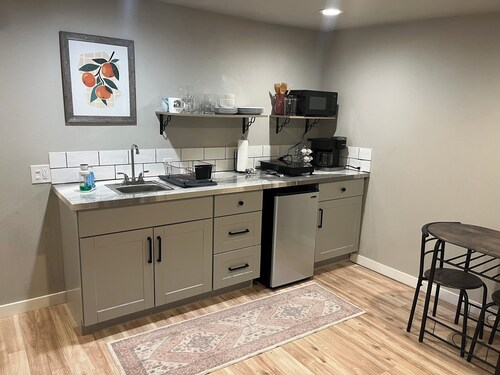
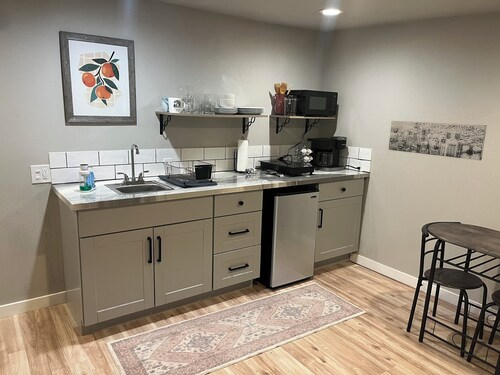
+ wall art [387,120,488,161]
